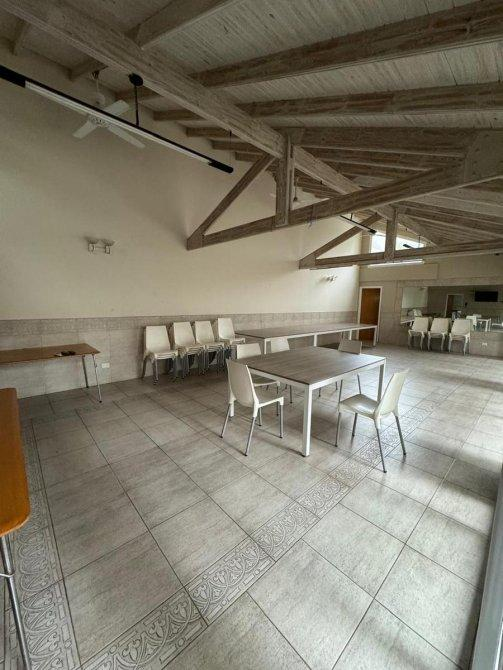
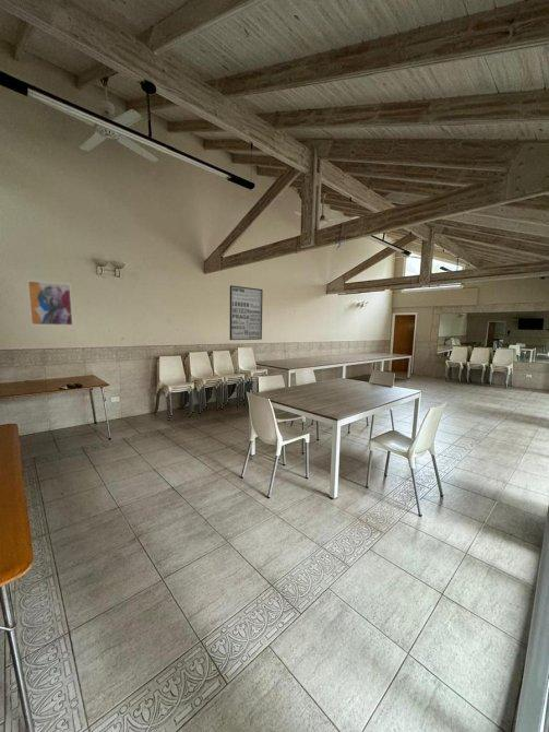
+ wall art [229,284,264,341]
+ wall art [26,280,74,327]
